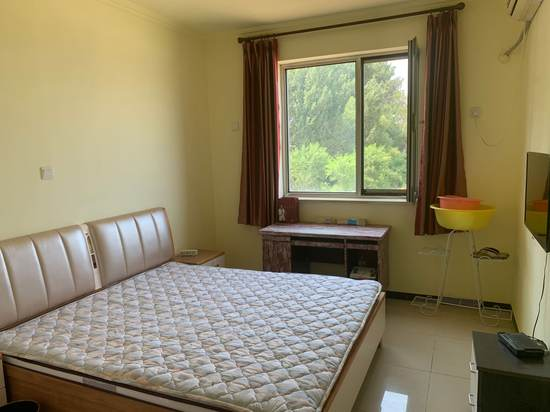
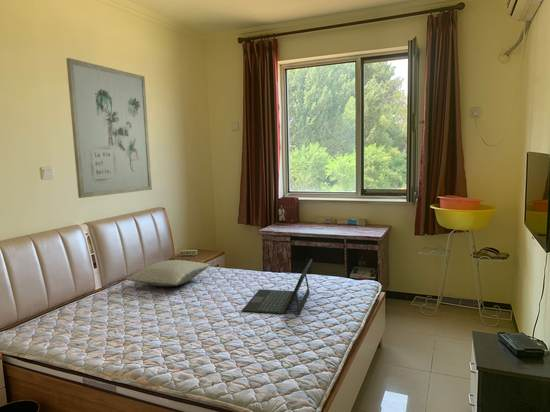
+ laptop [241,258,313,316]
+ wall art [65,57,153,199]
+ pillow [125,259,210,287]
